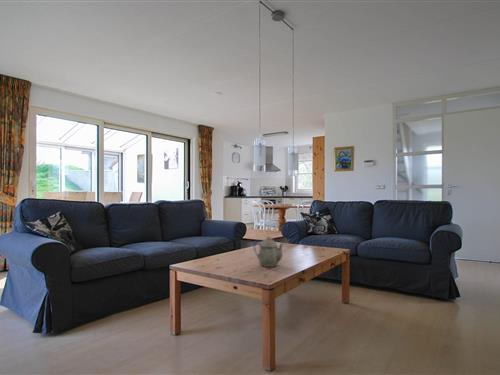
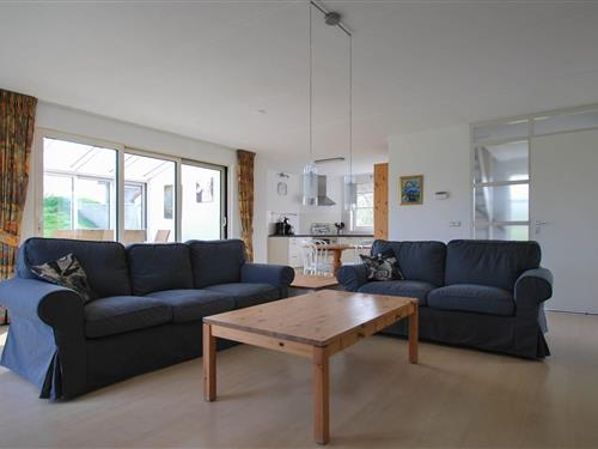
- teapot [253,235,285,268]
